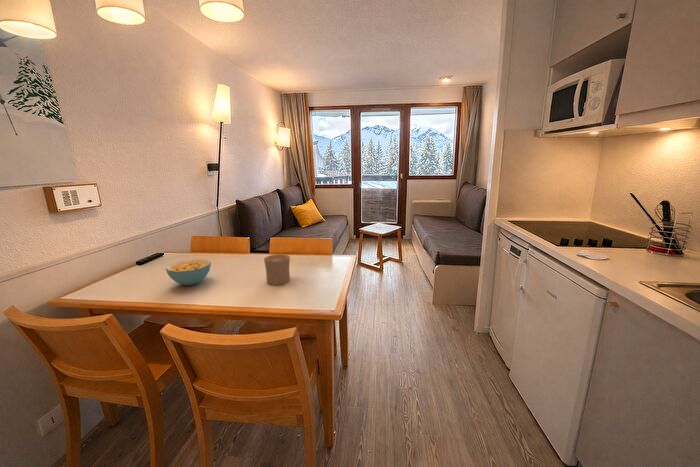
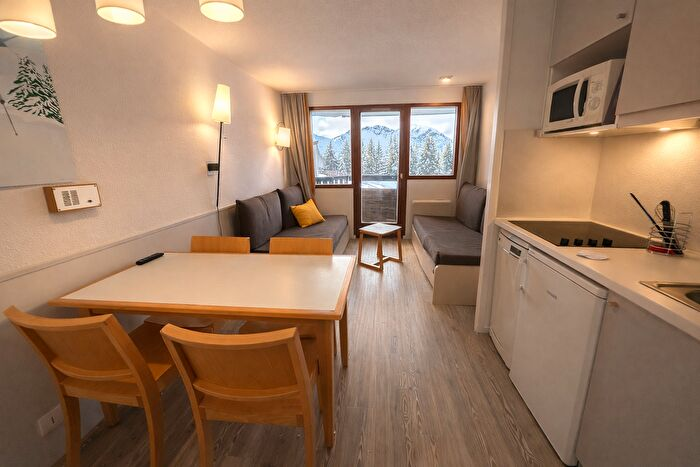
- cereal bowl [165,258,212,286]
- cup [263,253,291,286]
